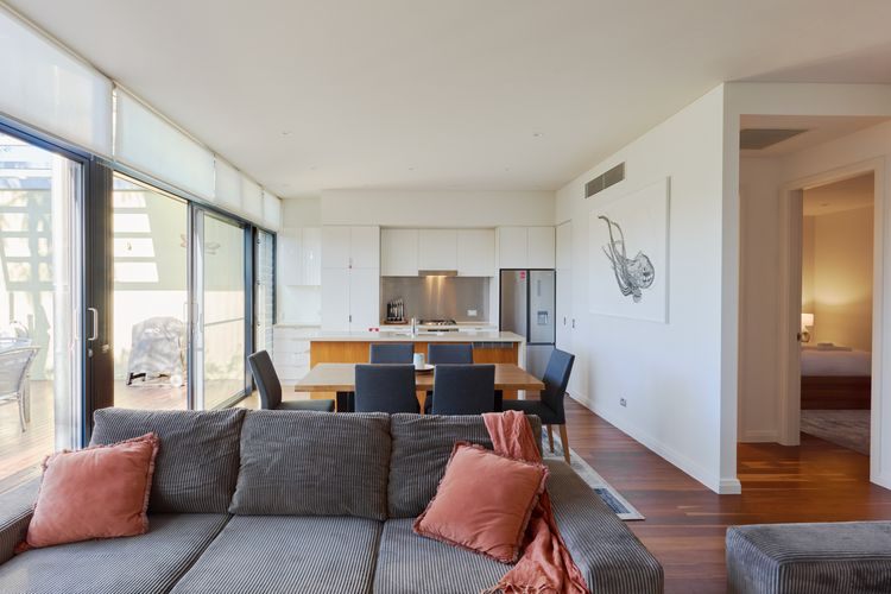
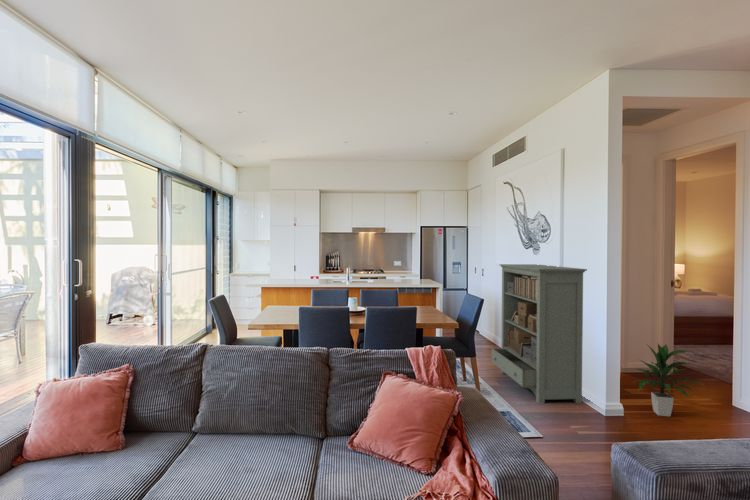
+ bookshelf [491,263,588,405]
+ indoor plant [633,343,702,417]
